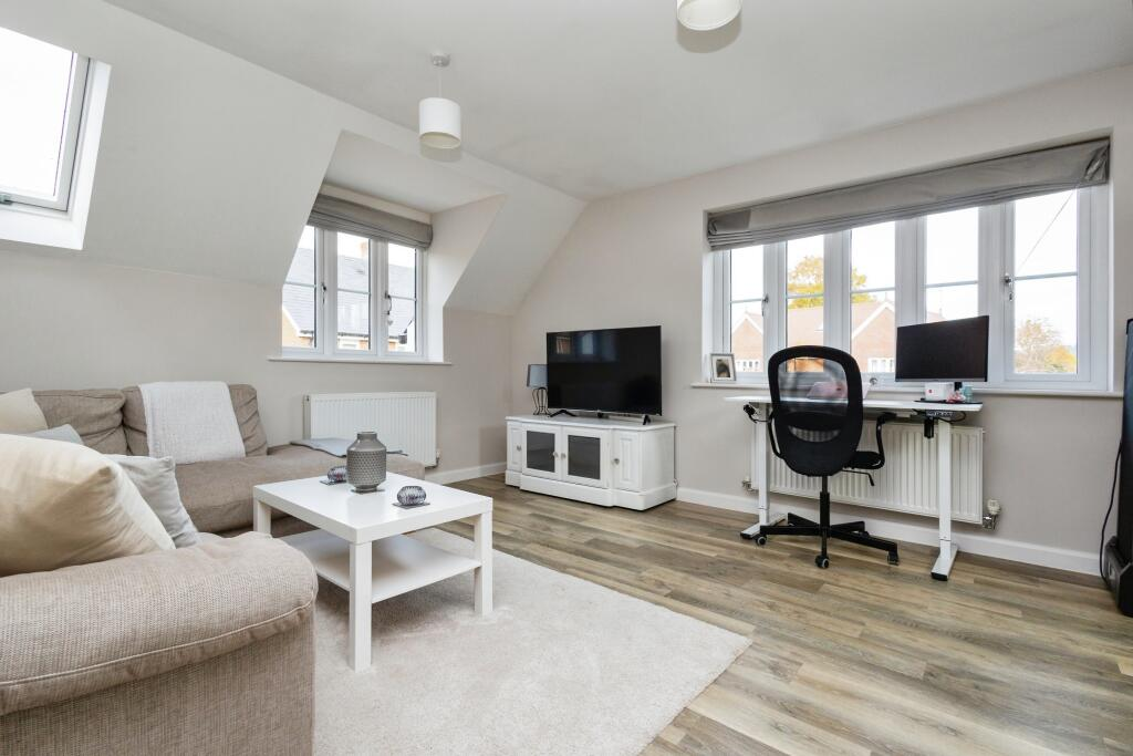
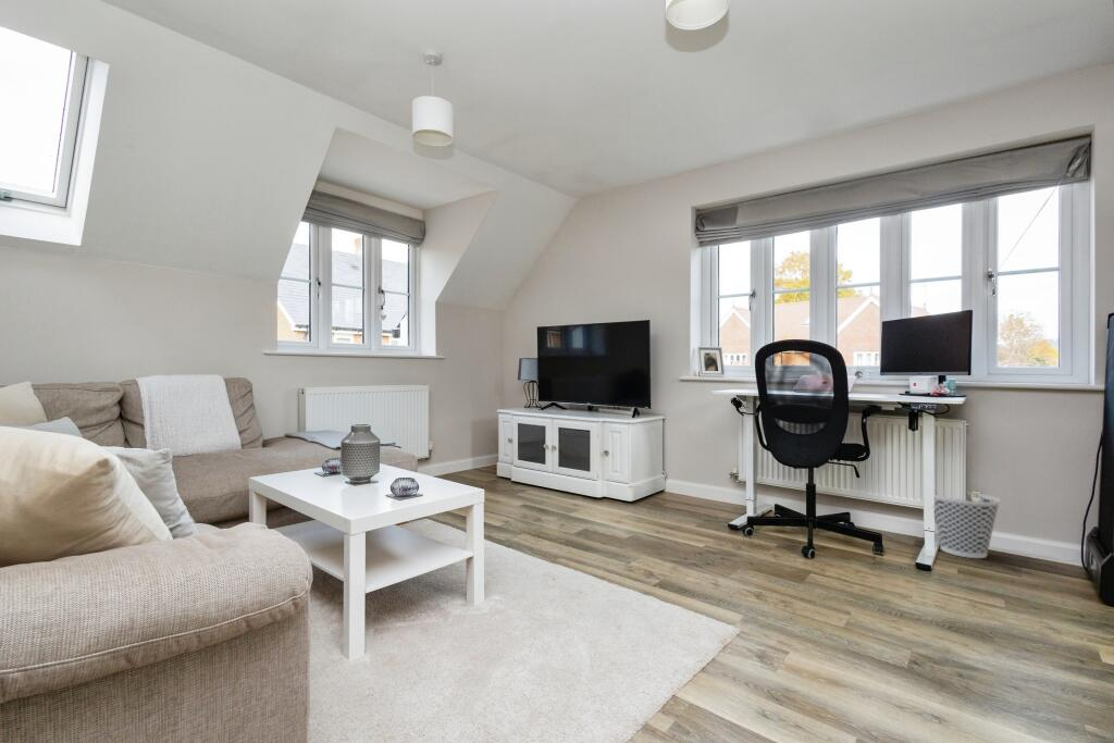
+ wastebasket [933,488,1002,559]
